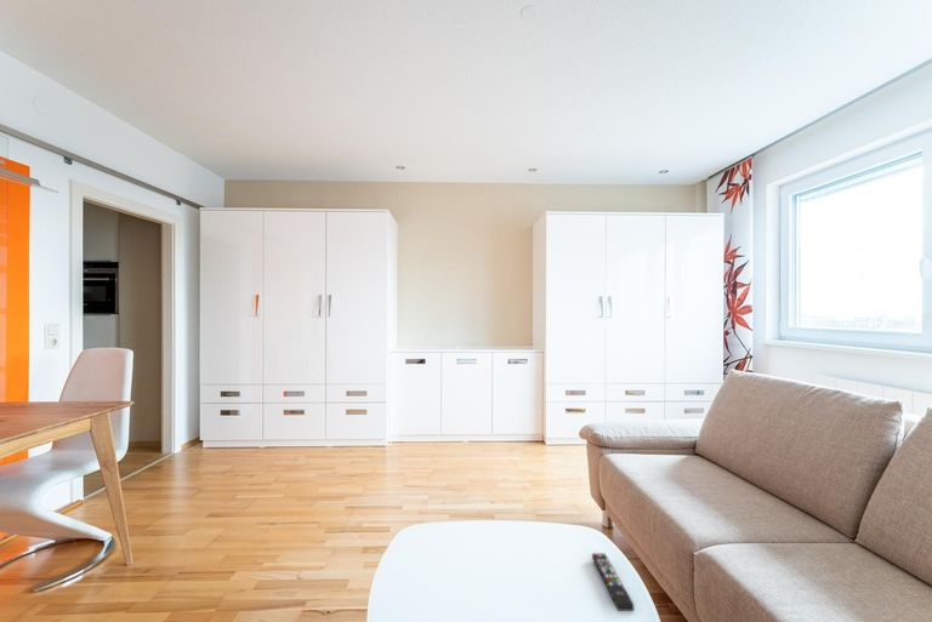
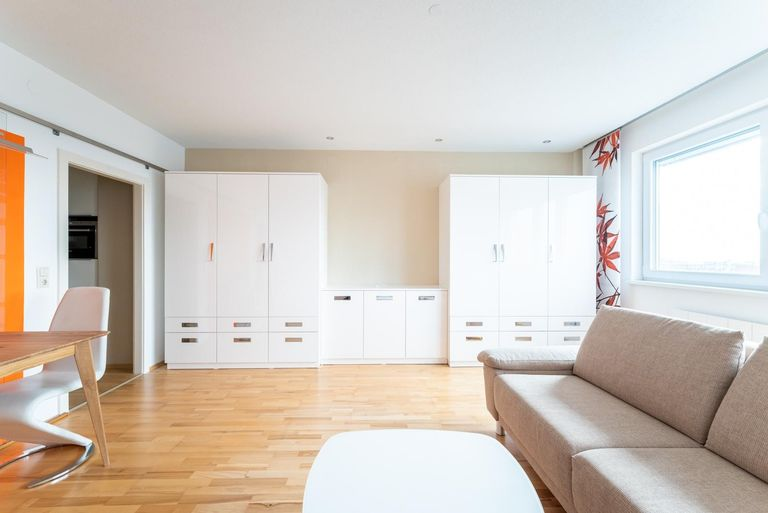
- remote control [591,552,636,612]
